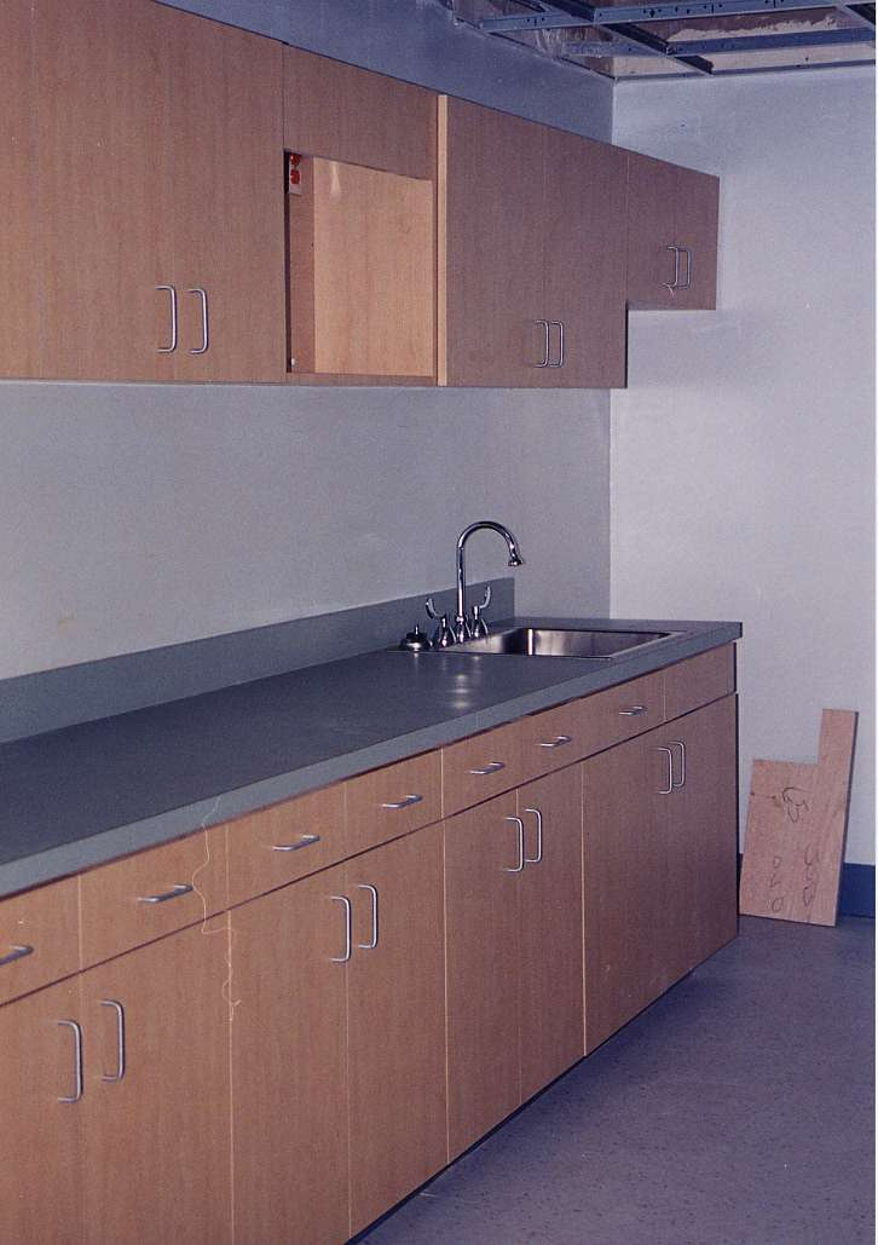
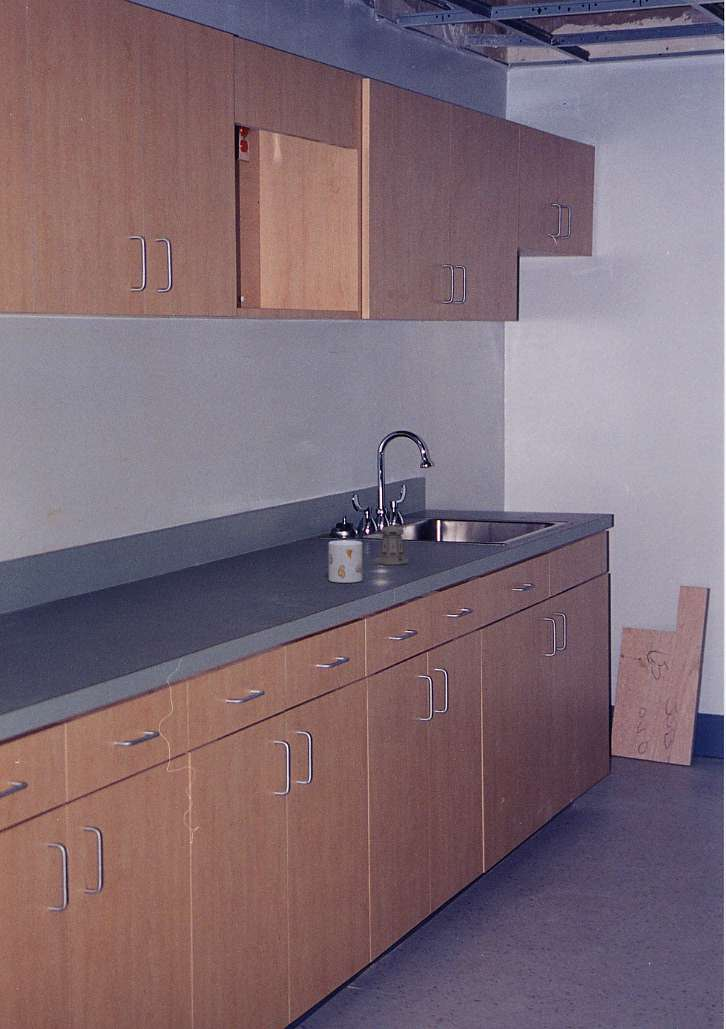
+ mug [328,539,363,583]
+ pepper shaker [372,523,409,565]
